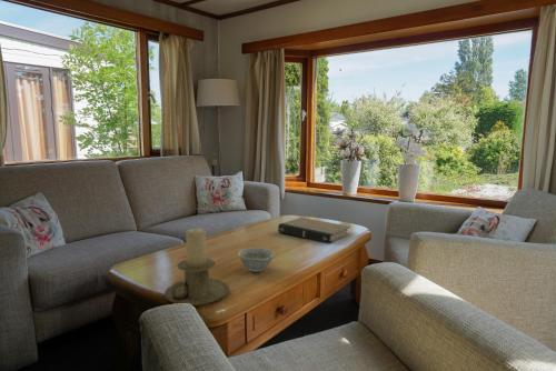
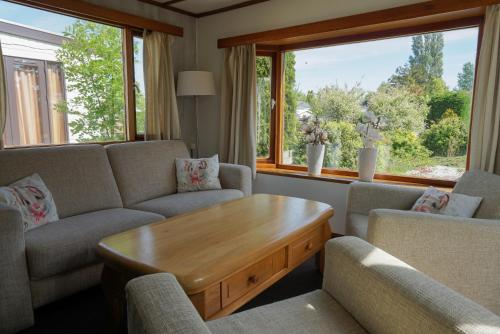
- candle holder [163,228,230,307]
- bowl [237,247,276,273]
- book [277,217,353,244]
